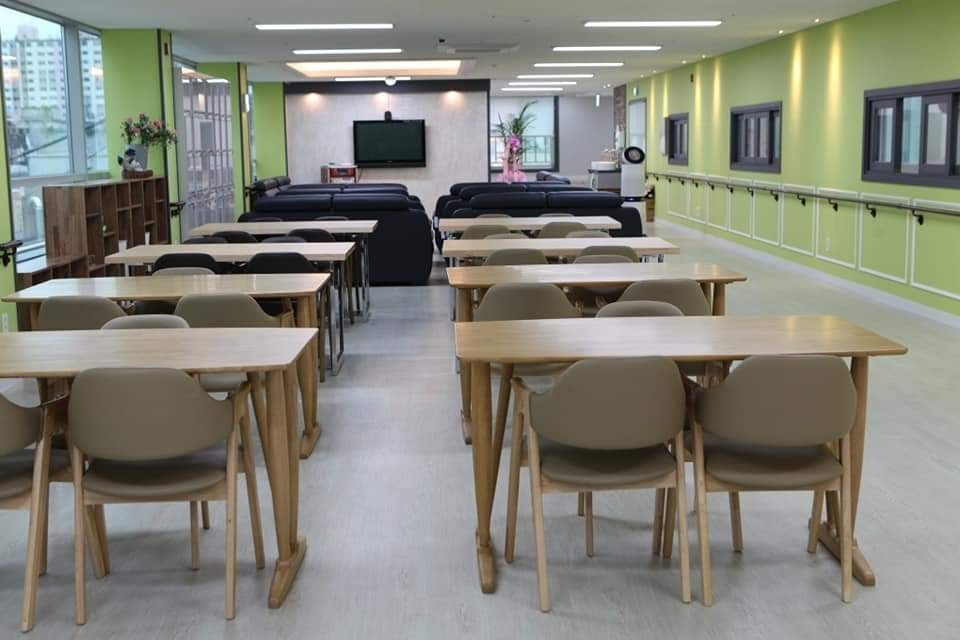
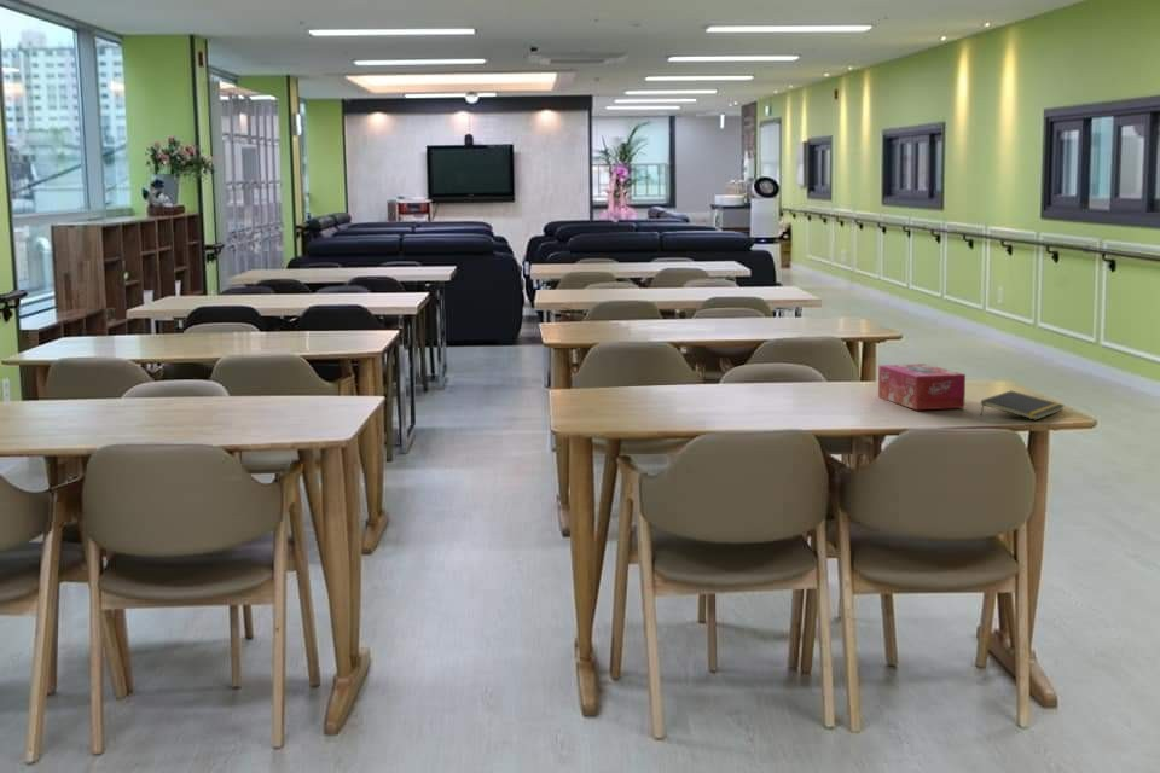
+ tissue box [877,362,967,411]
+ notepad [980,390,1065,422]
